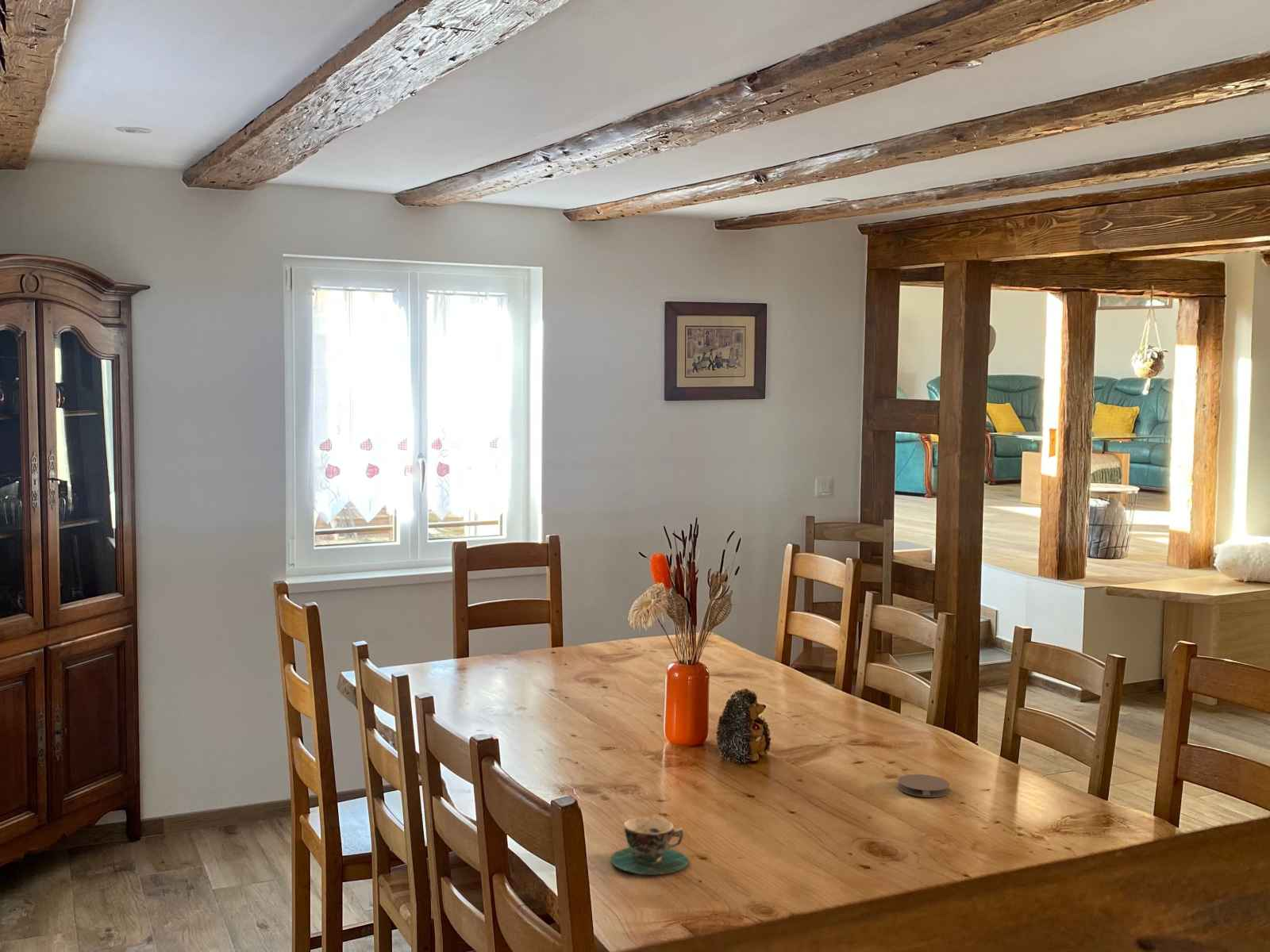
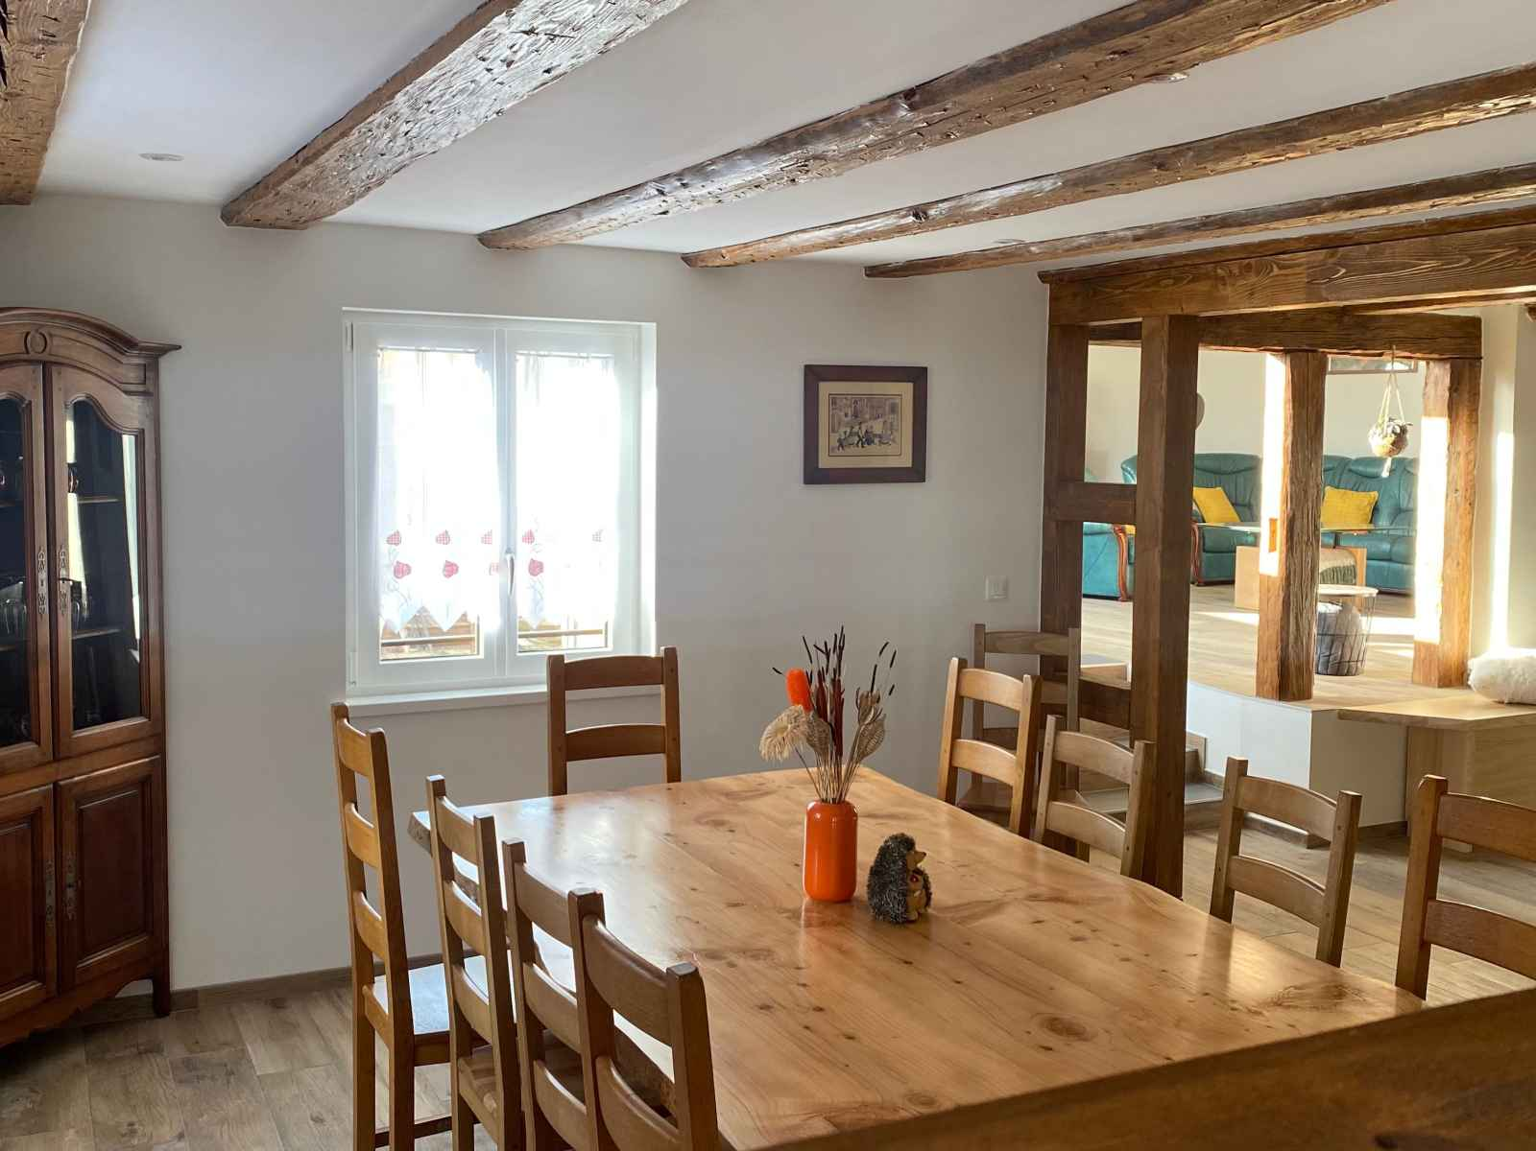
- teacup [610,816,690,876]
- coaster [897,774,950,798]
